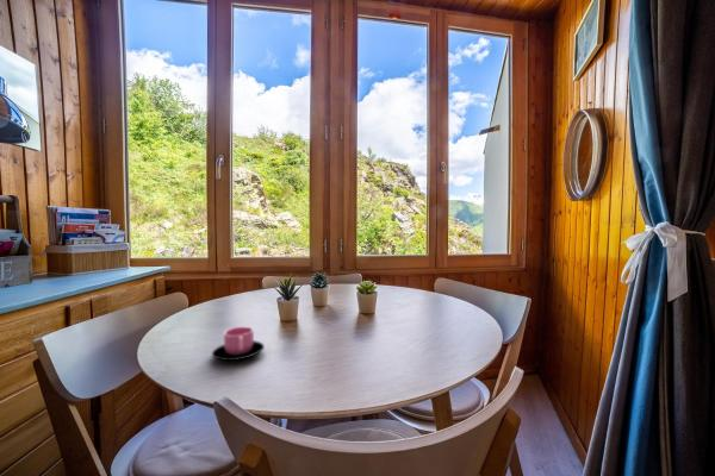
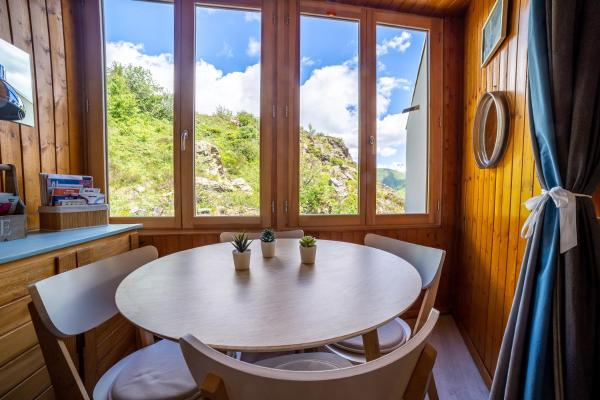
- cup [211,326,266,362]
